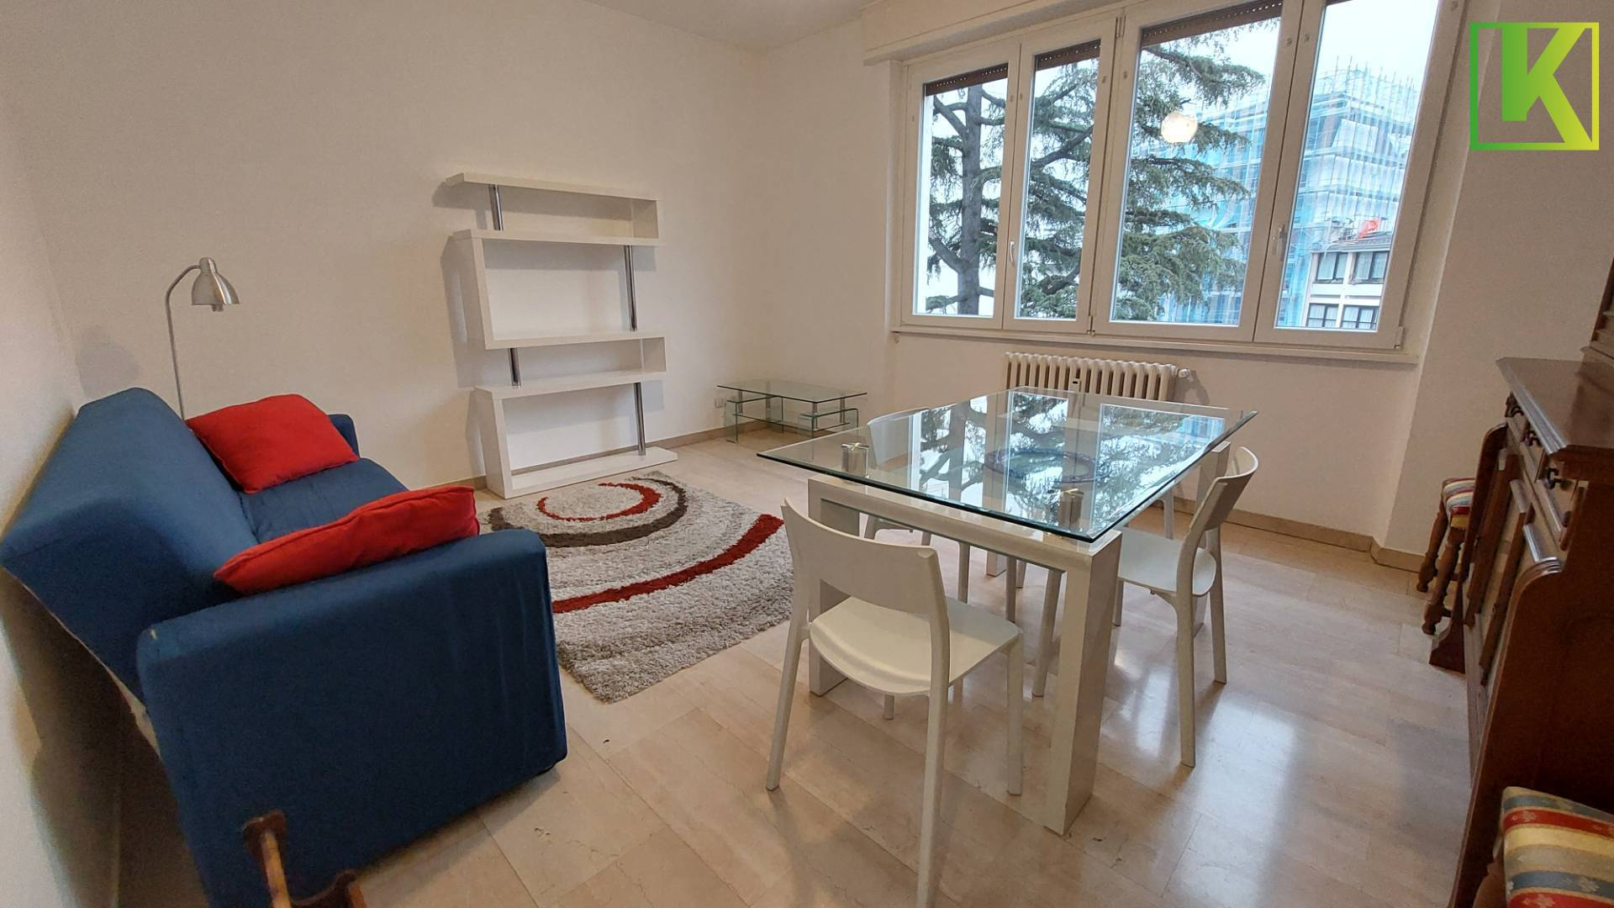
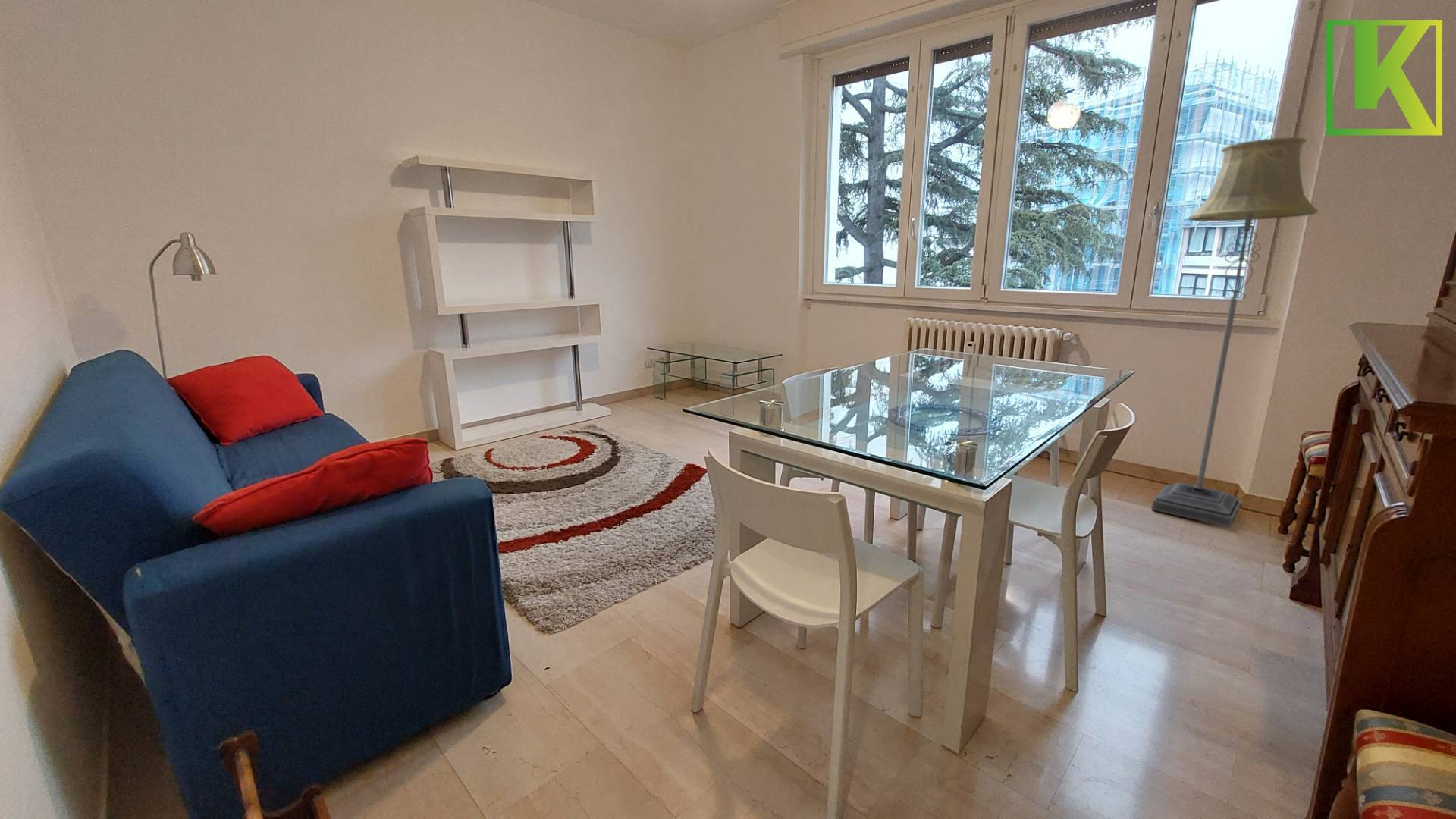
+ floor lamp [1150,137,1320,529]
